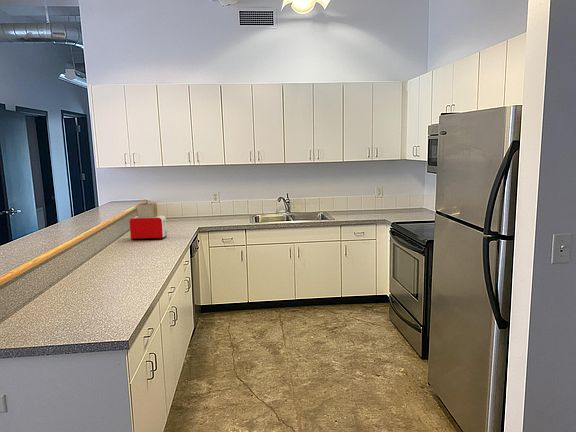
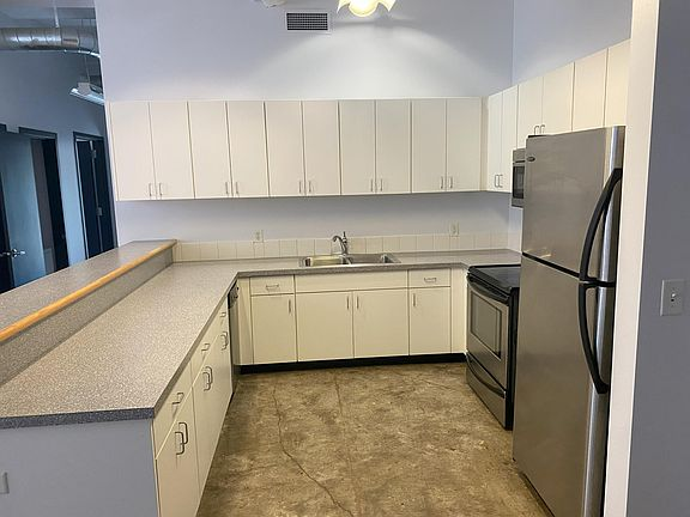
- toaster [129,202,169,241]
